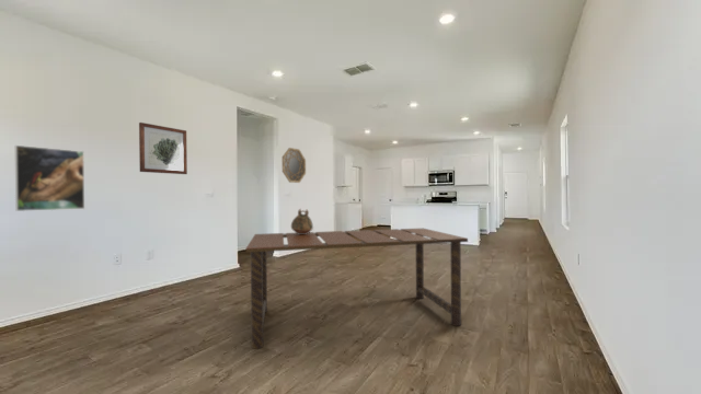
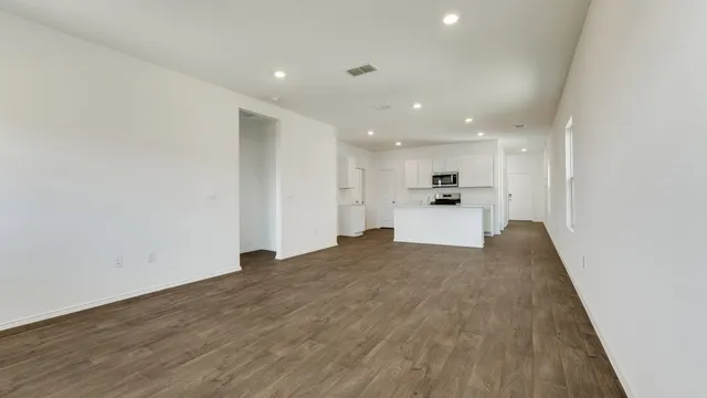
- ceramic vessel [290,208,314,234]
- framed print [14,144,85,212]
- home mirror [281,147,307,184]
- wall art [138,121,188,175]
- dining table [245,228,469,350]
